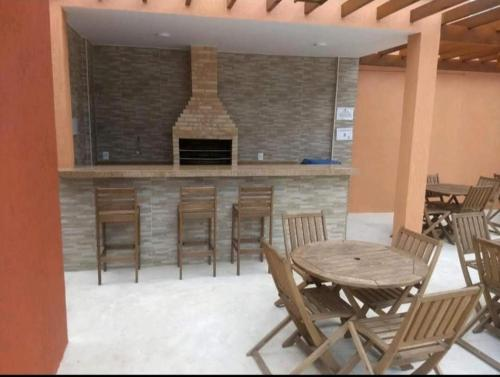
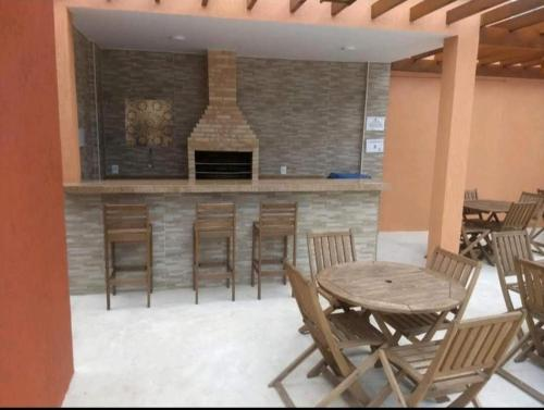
+ wall art [124,98,174,147]
